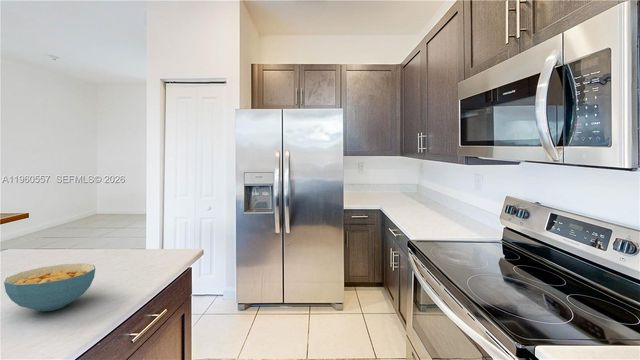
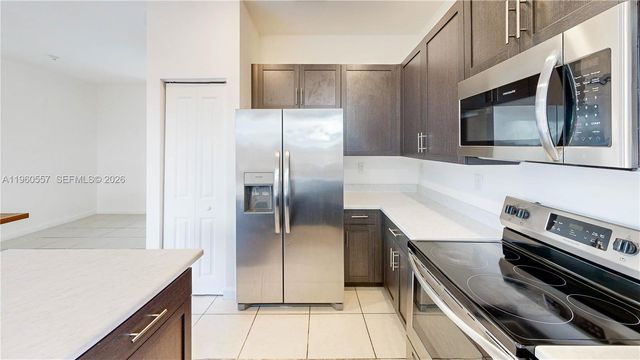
- cereal bowl [3,262,96,312]
